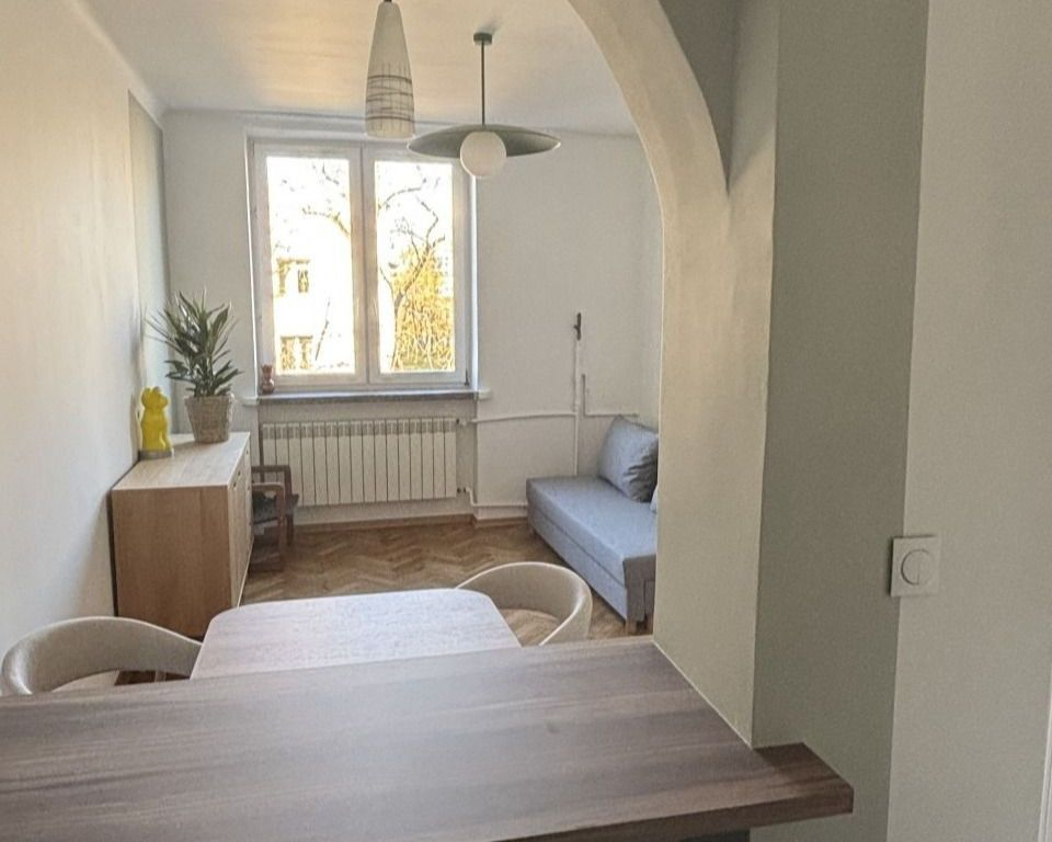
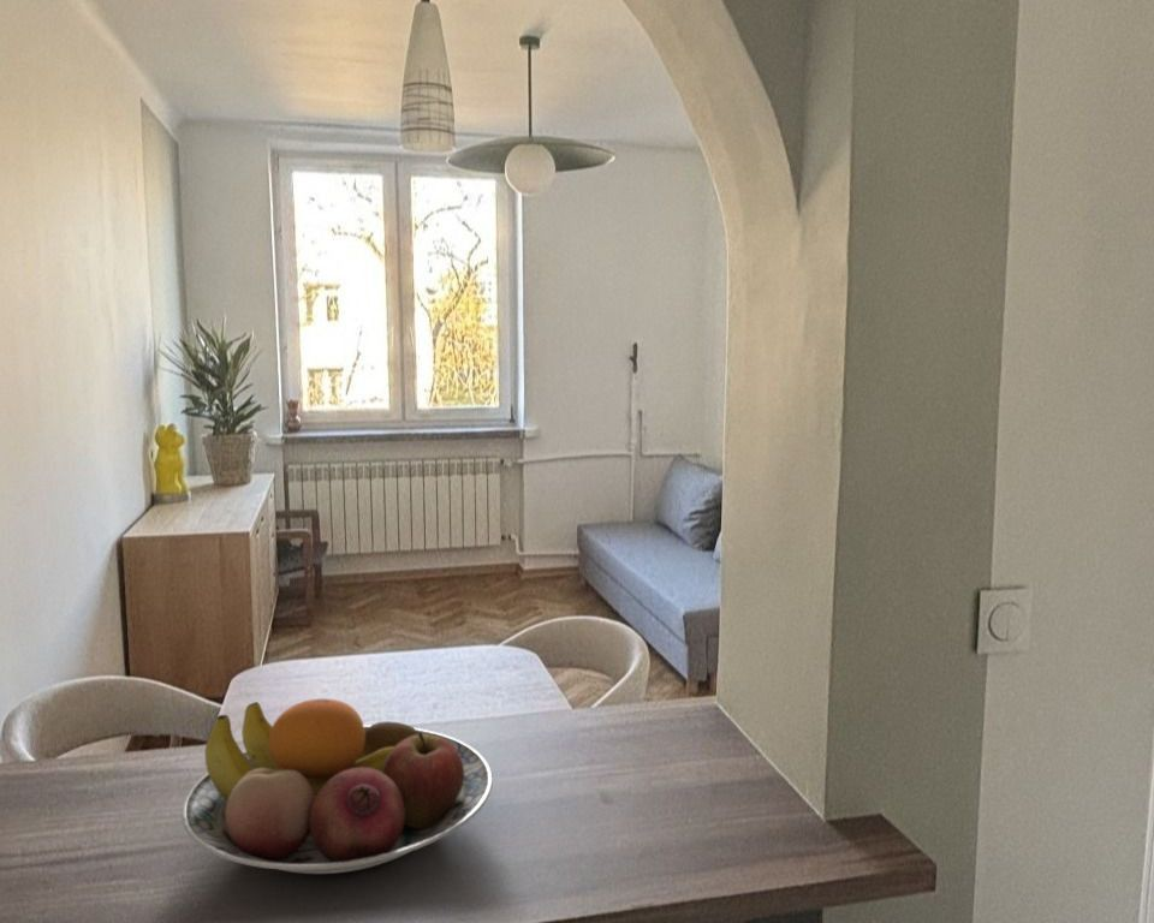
+ fruit bowl [180,697,494,875]
